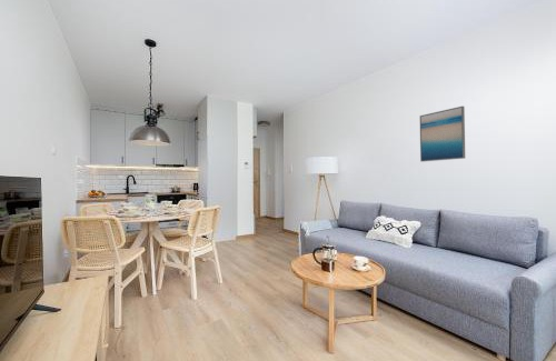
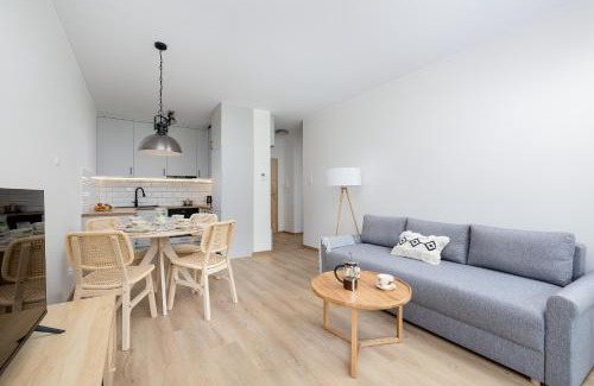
- wall art [419,106,466,162]
